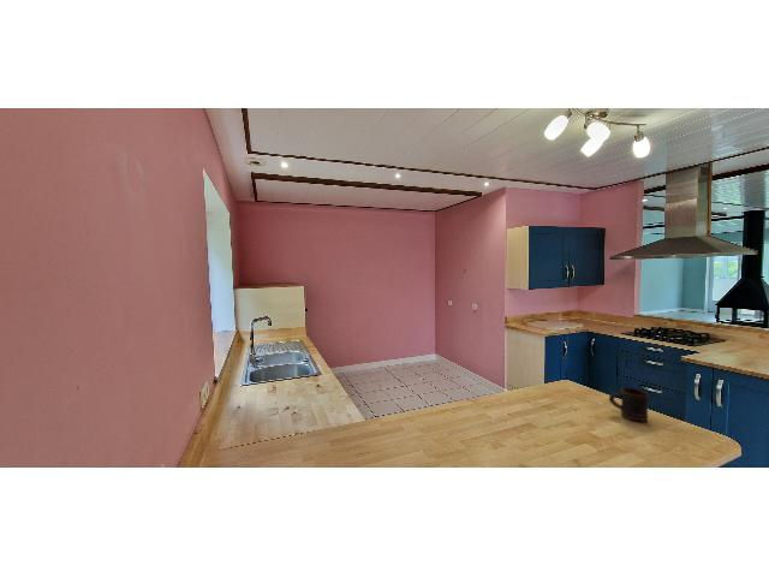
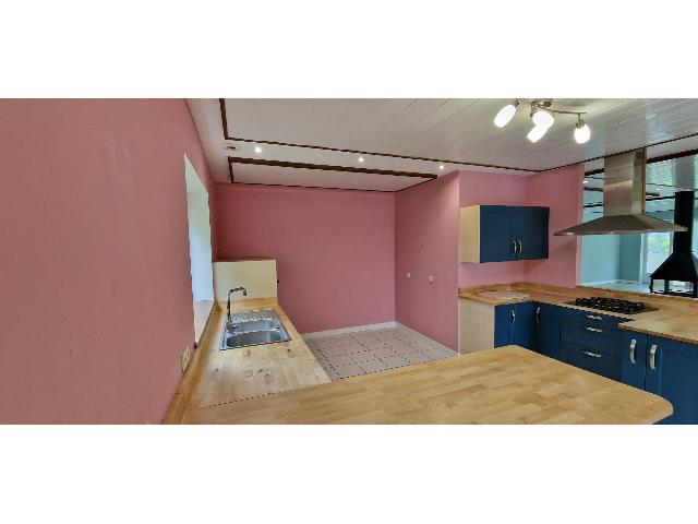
- mug [608,387,650,422]
